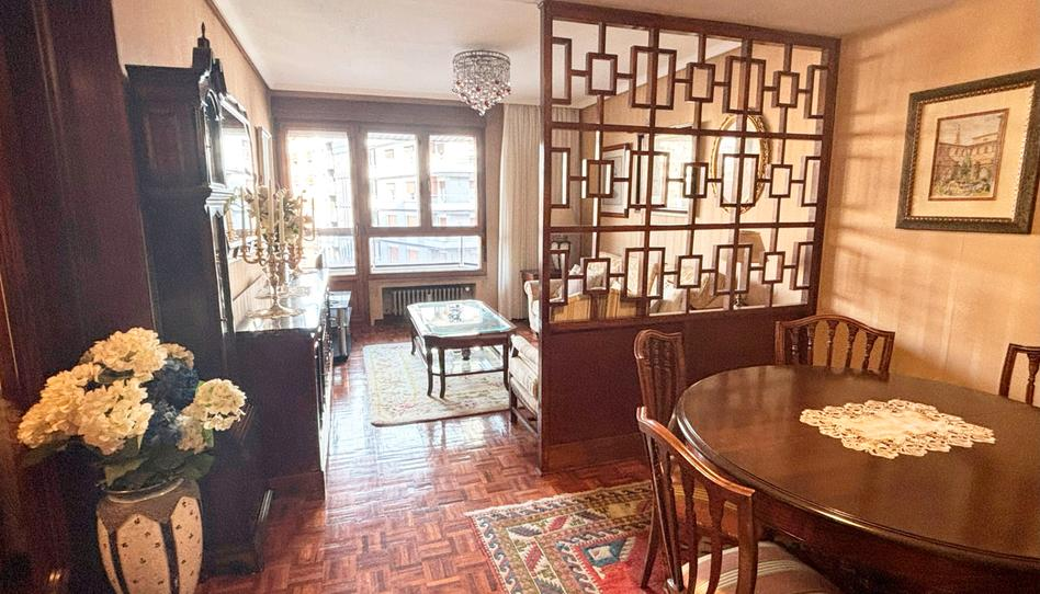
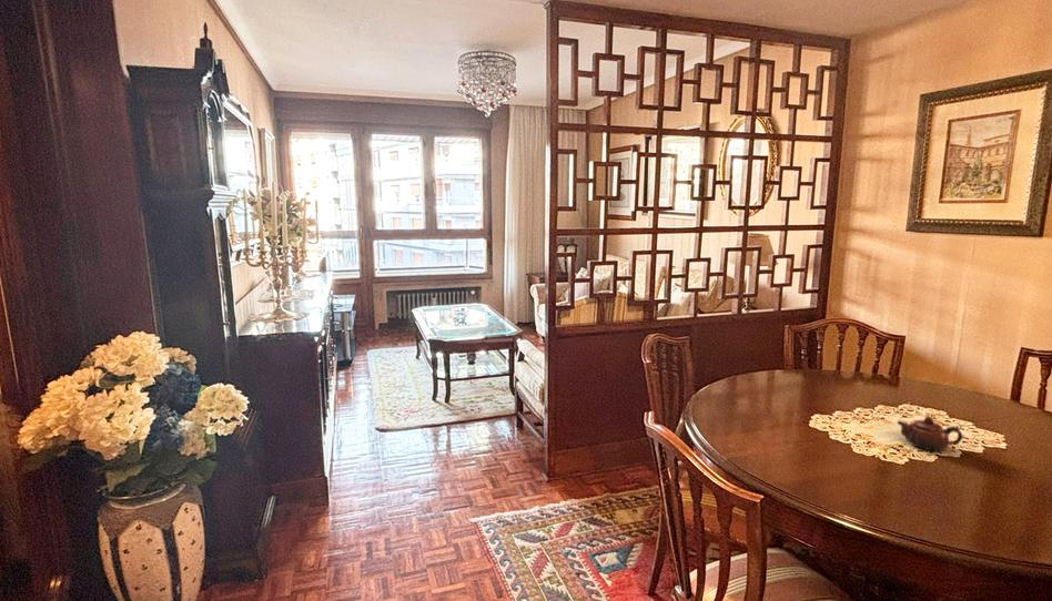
+ teapot [897,415,963,452]
